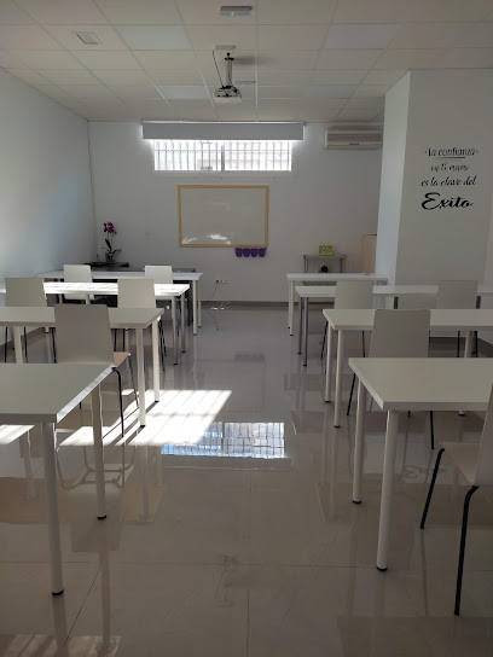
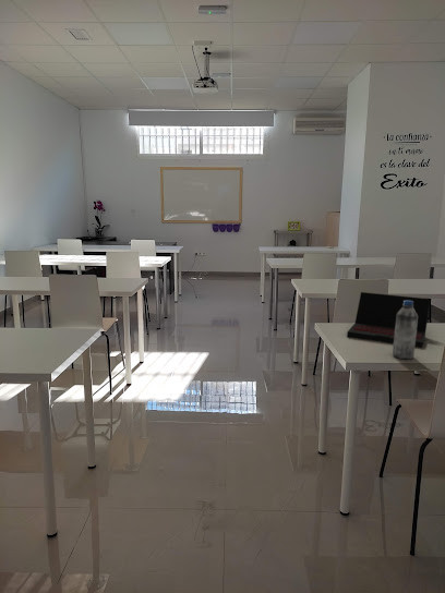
+ laptop [346,291,431,349]
+ water bottle [392,300,418,361]
